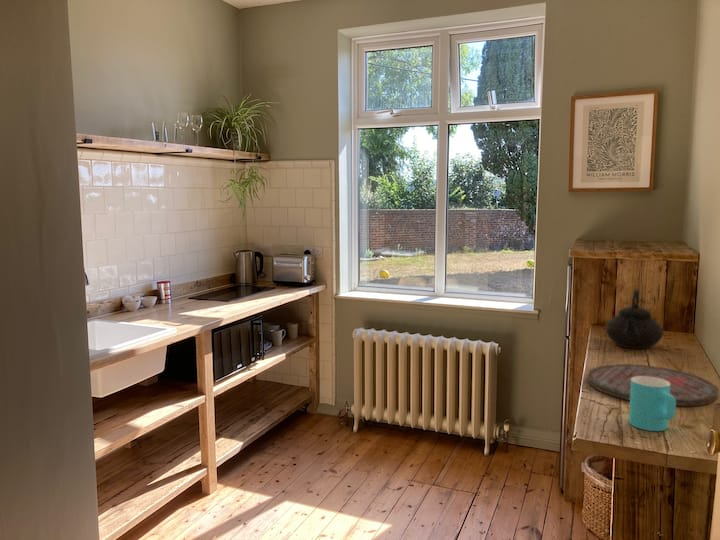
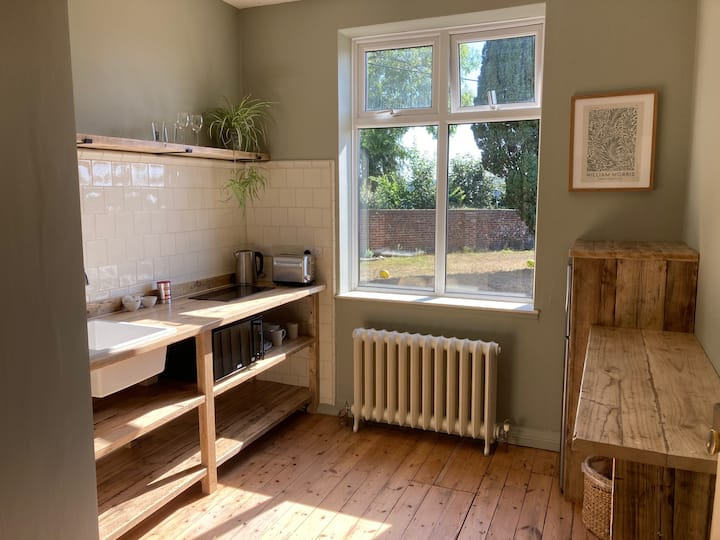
- cutting board [586,363,720,407]
- cup [628,376,677,432]
- teapot [605,288,664,350]
